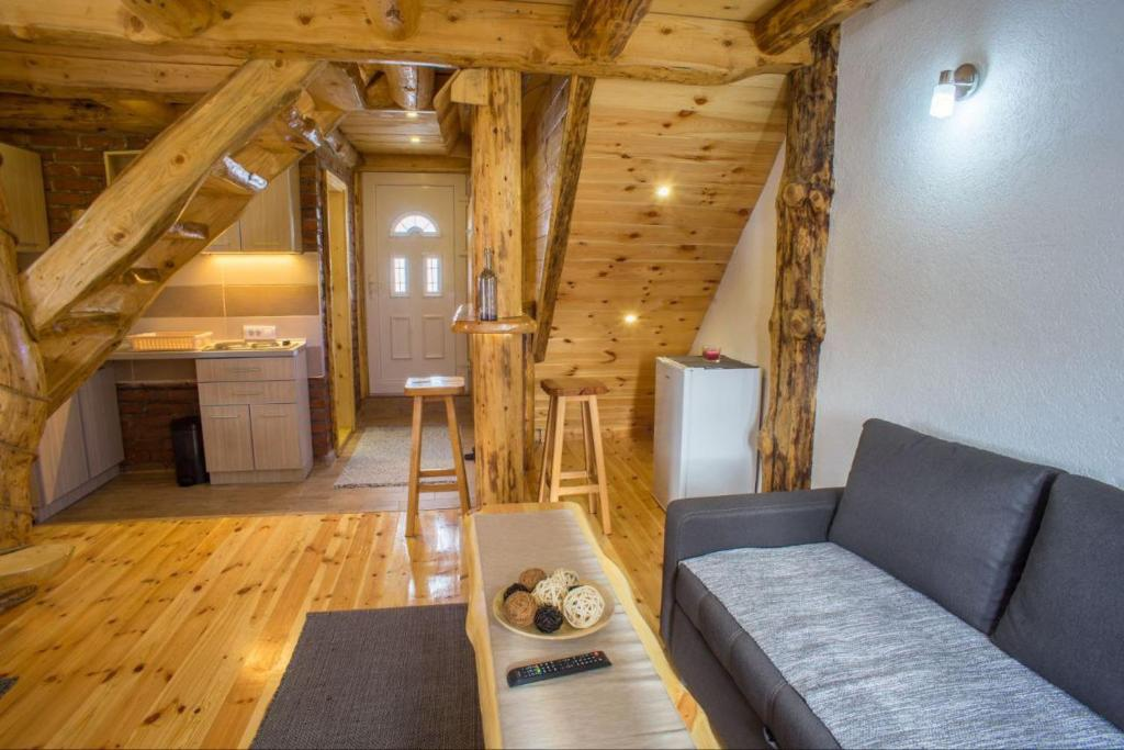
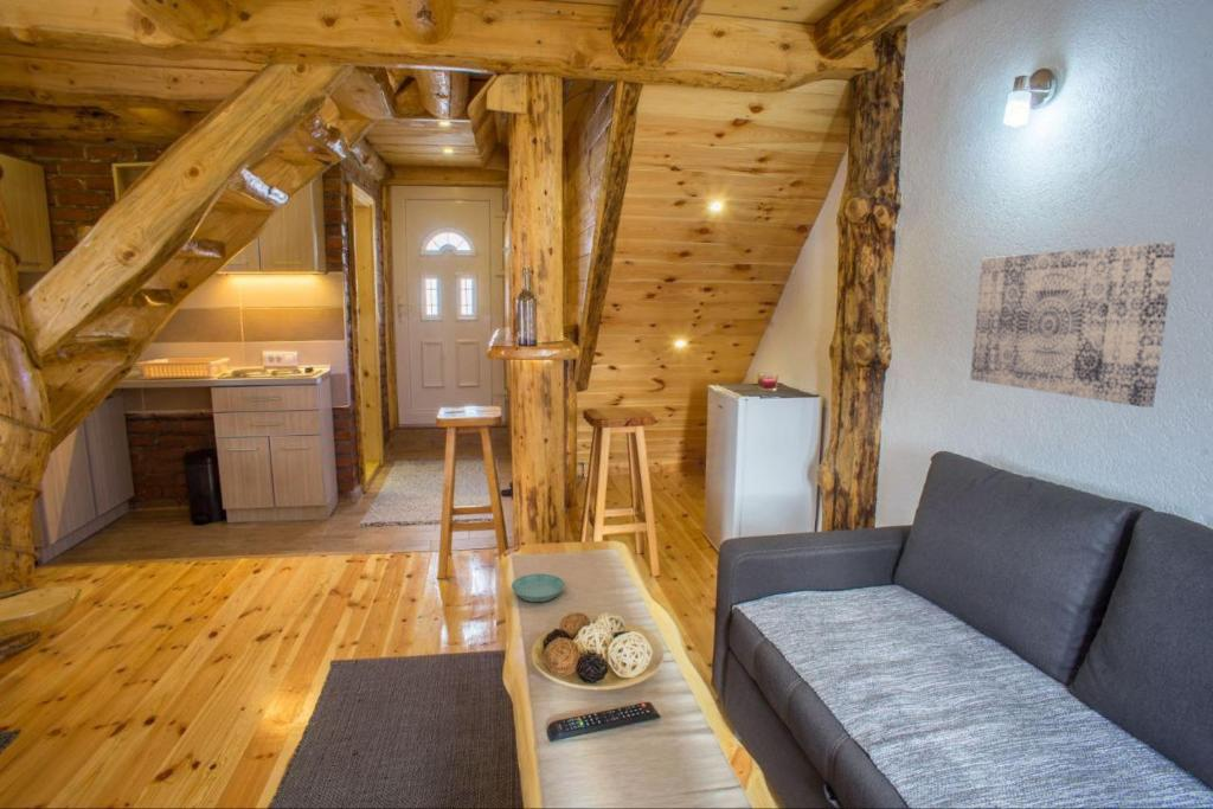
+ wall art [969,242,1176,409]
+ saucer [511,572,566,603]
